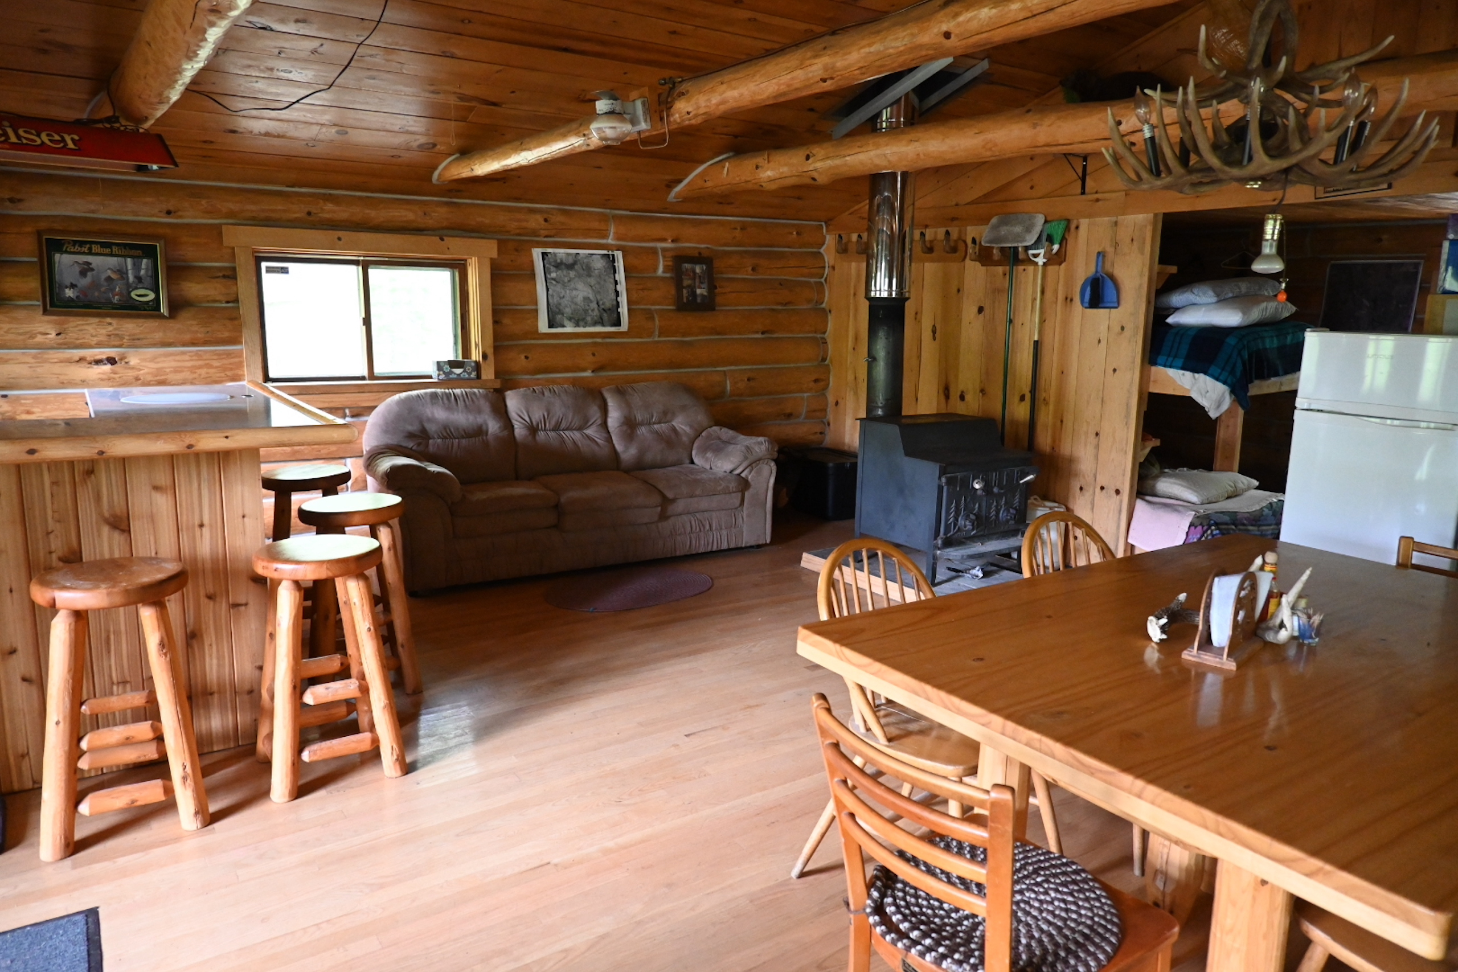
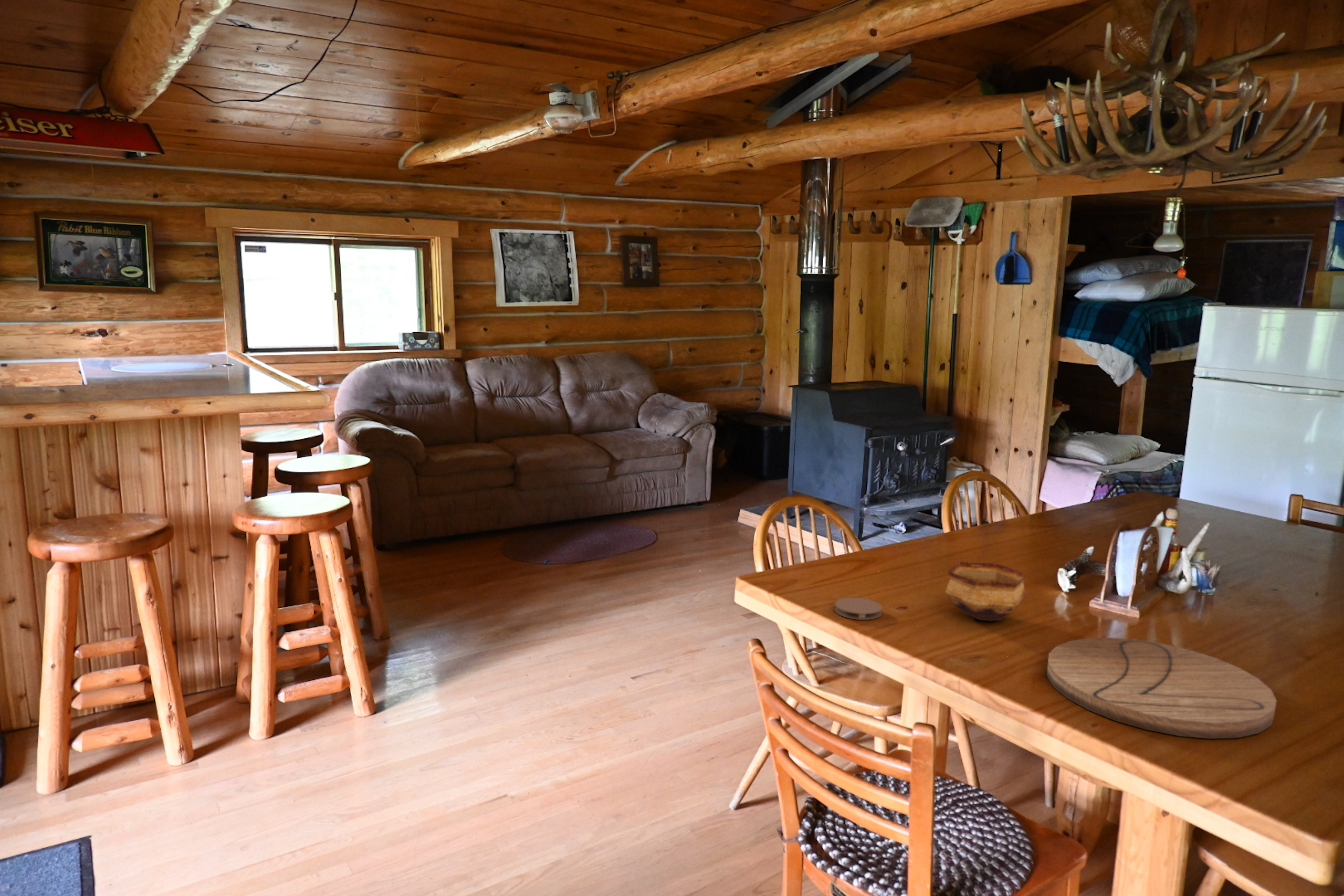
+ bowl [944,562,1027,621]
+ cutting board [1046,637,1277,740]
+ coaster [834,597,883,620]
